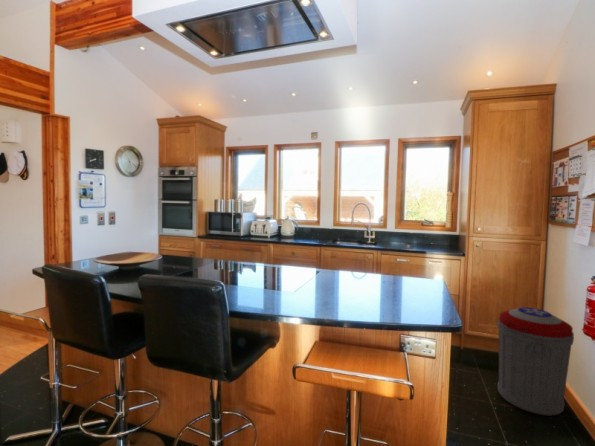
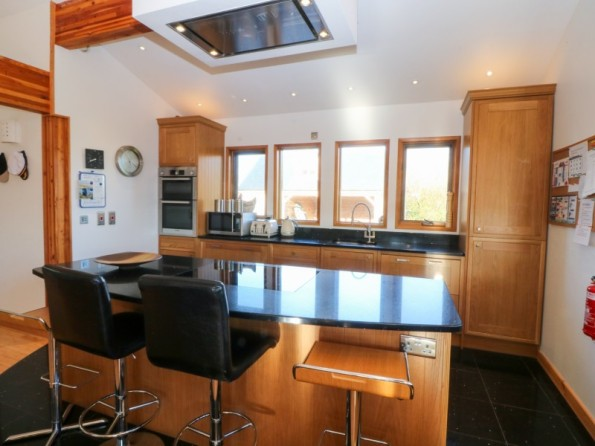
- trash can [497,306,575,417]
